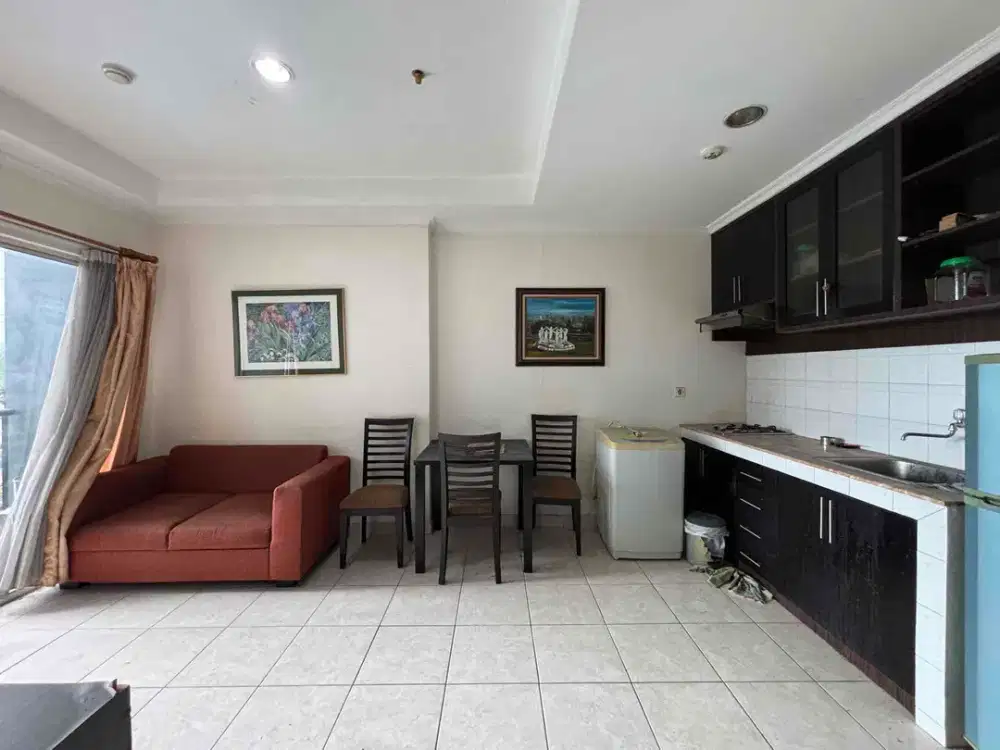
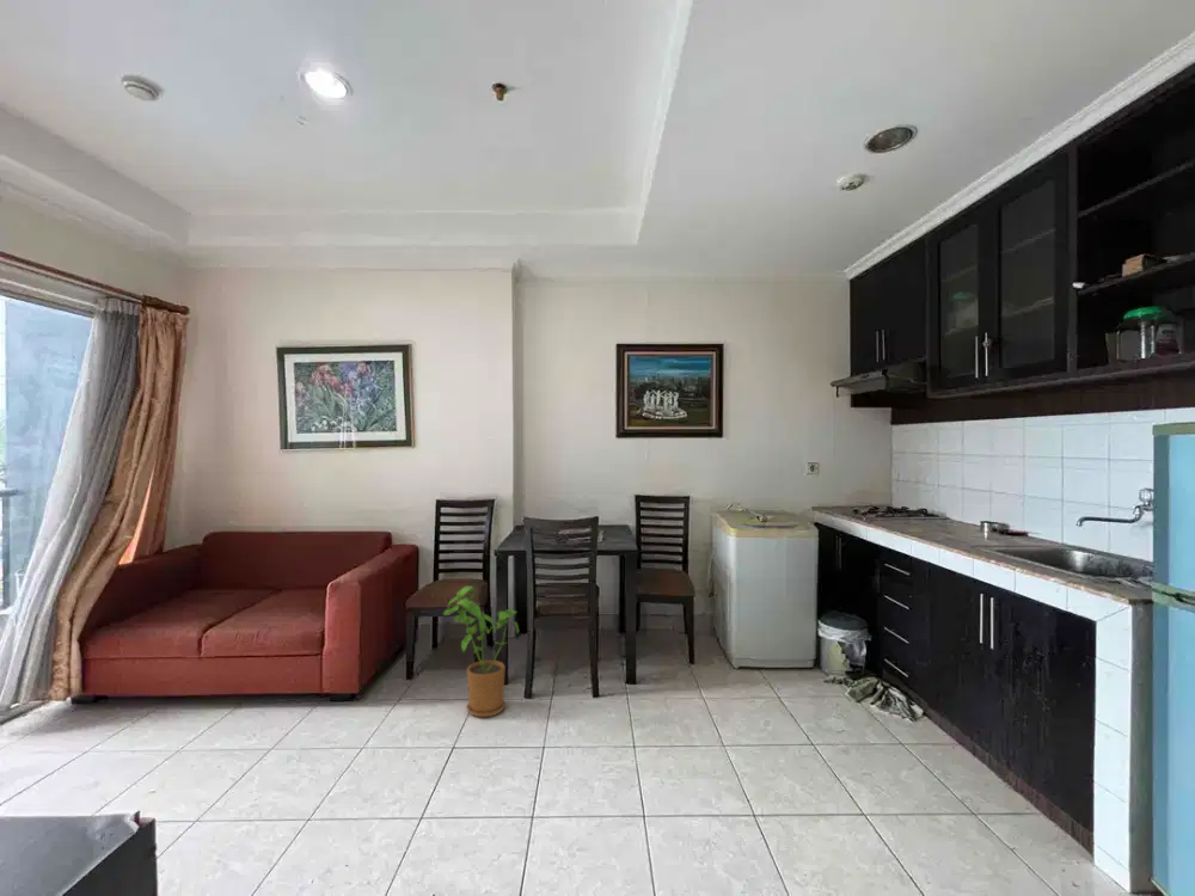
+ house plant [442,585,520,719]
